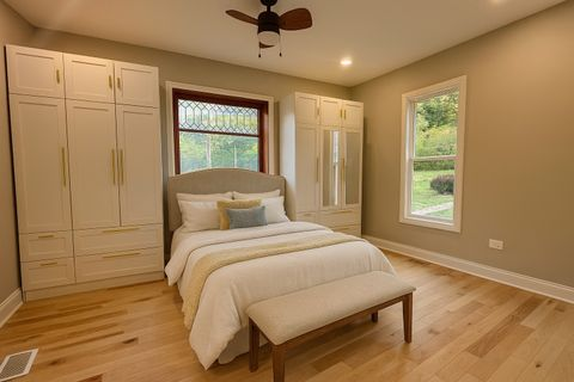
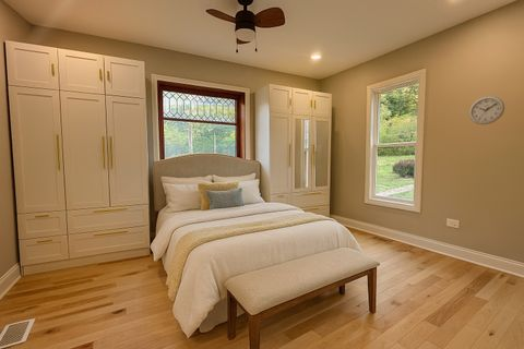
+ wall clock [468,95,505,125]
